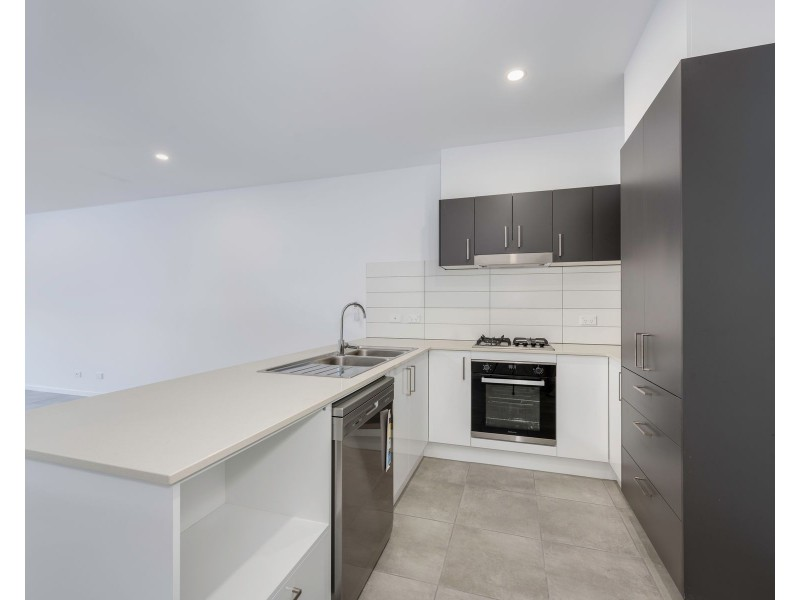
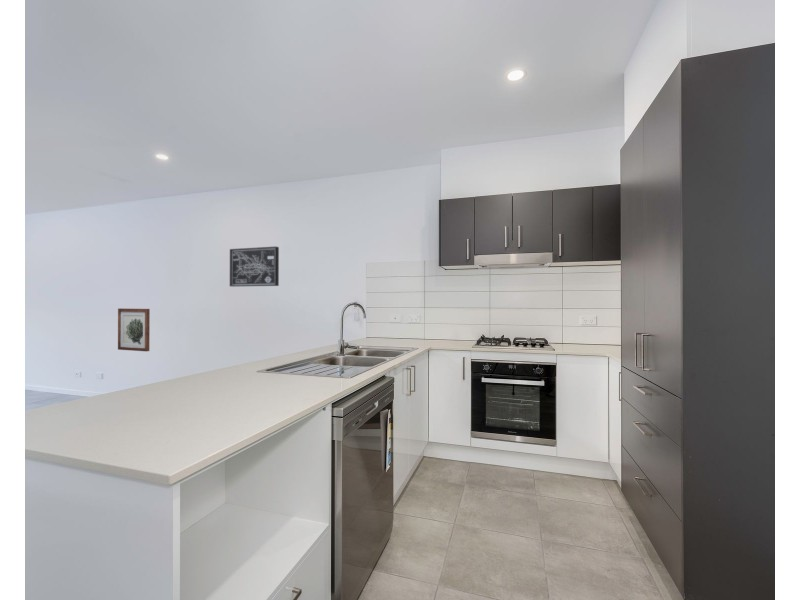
+ wall art [229,245,280,288]
+ wall art [117,307,151,352]
